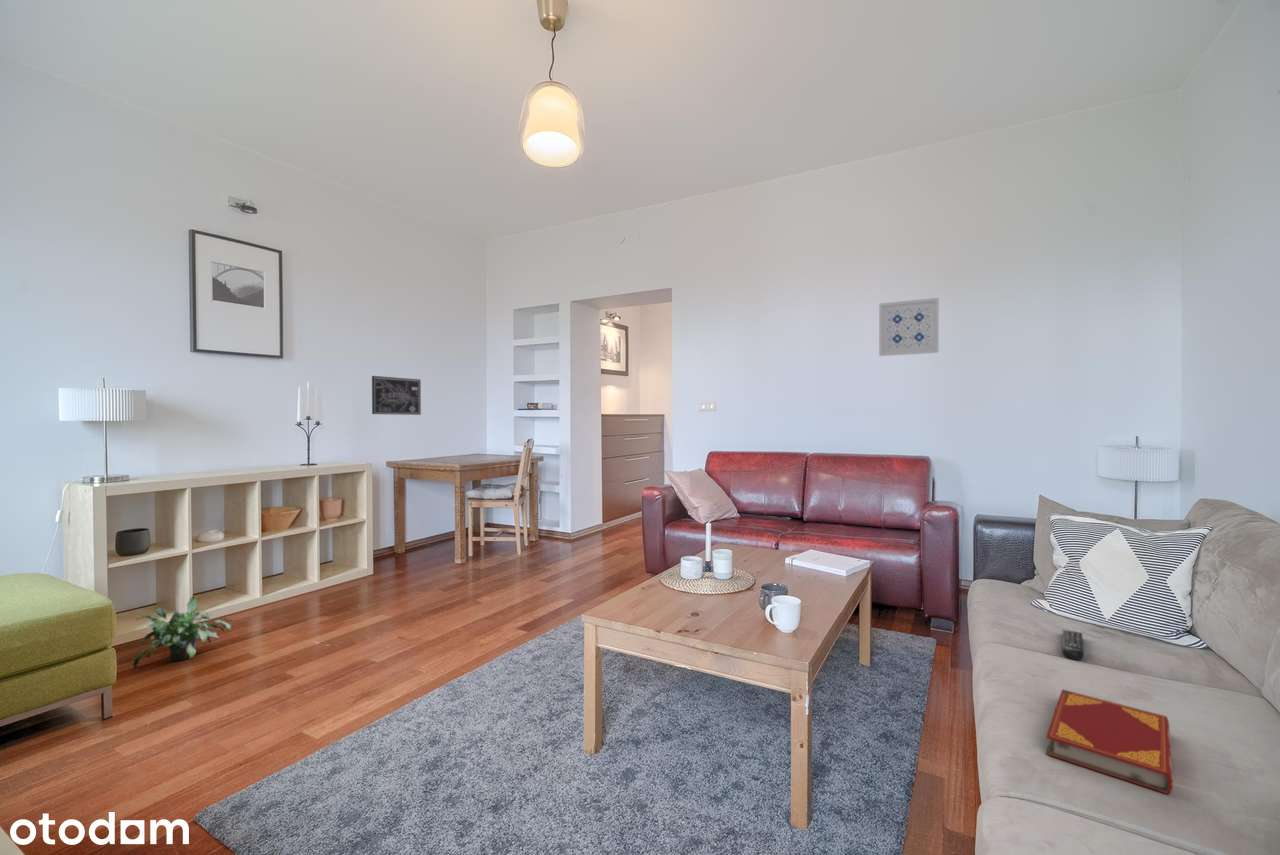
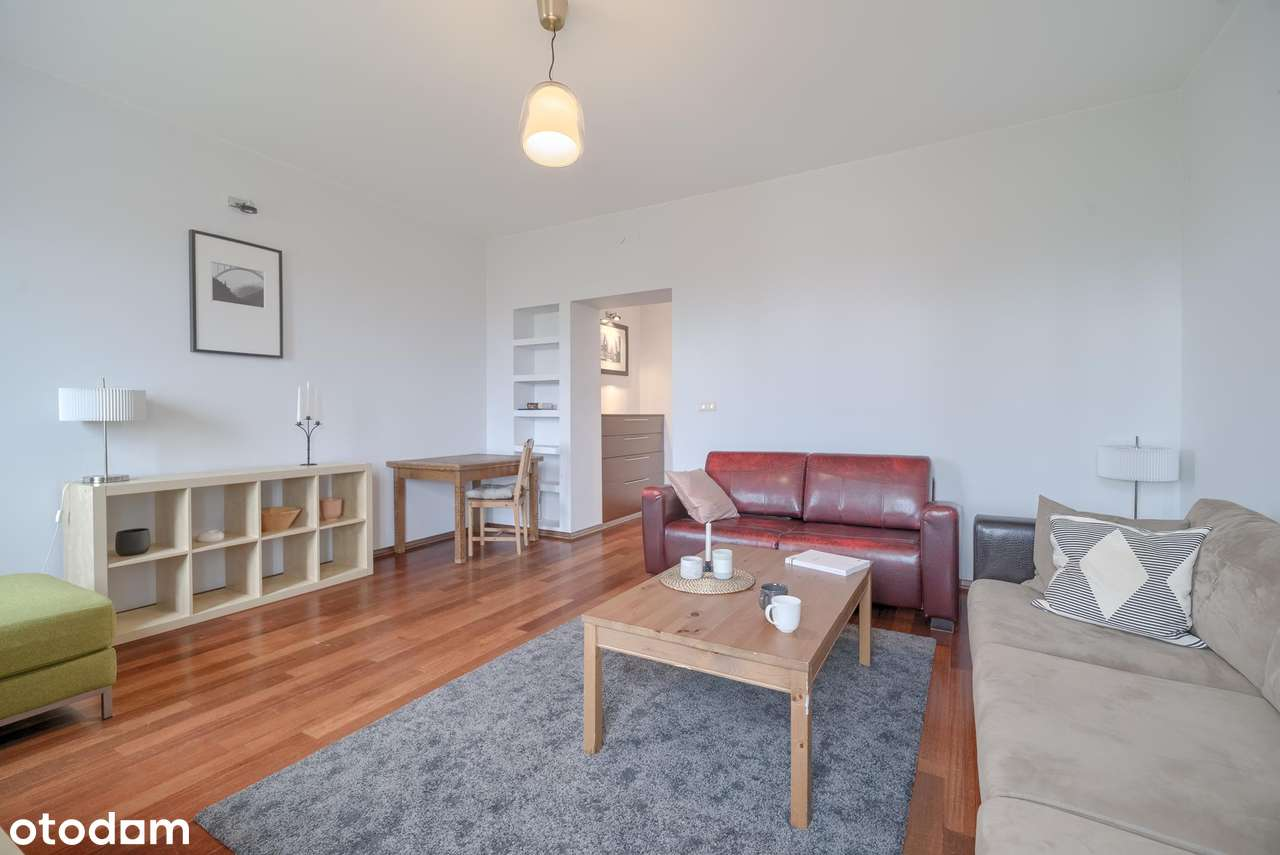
- wall art [371,375,422,416]
- wall art [878,297,940,357]
- hardback book [1045,688,1173,795]
- potted plant [132,595,232,671]
- remote control [1061,629,1085,661]
